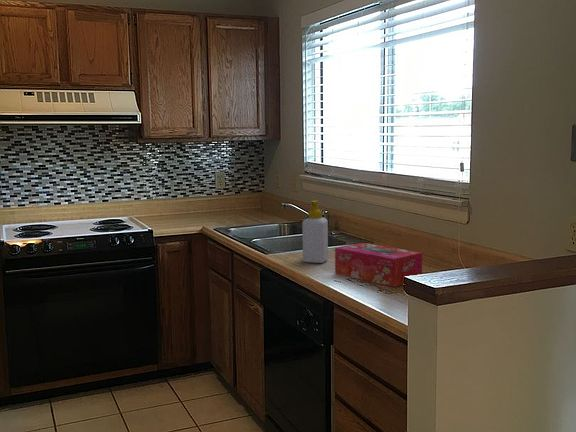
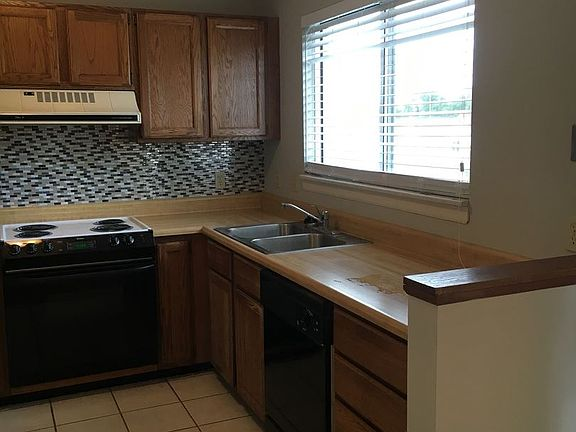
- tissue box [334,242,423,288]
- soap bottle [301,200,329,264]
